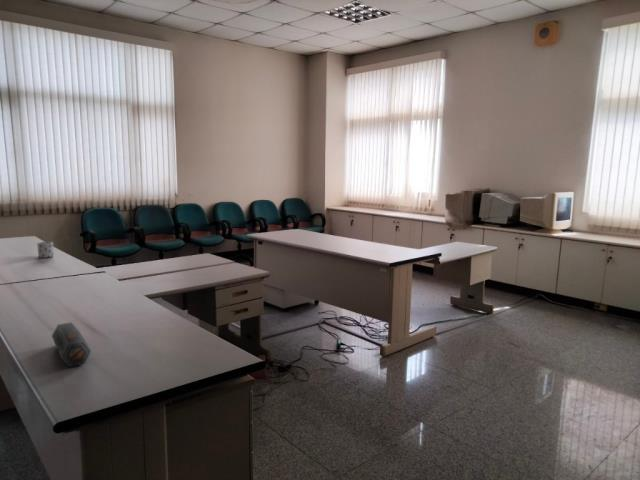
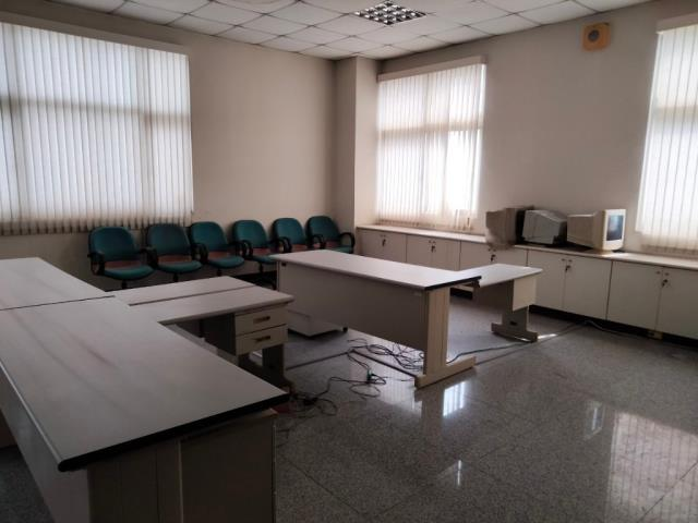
- speaker [51,321,92,368]
- mug [36,241,55,259]
